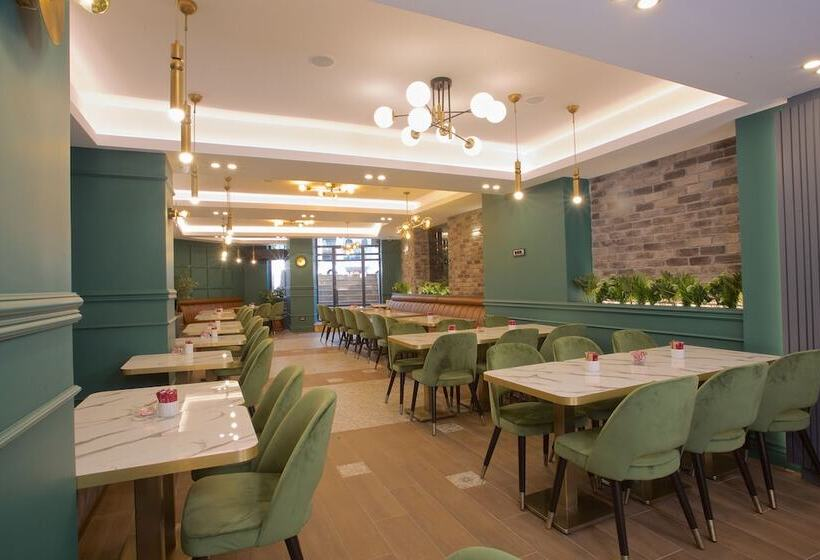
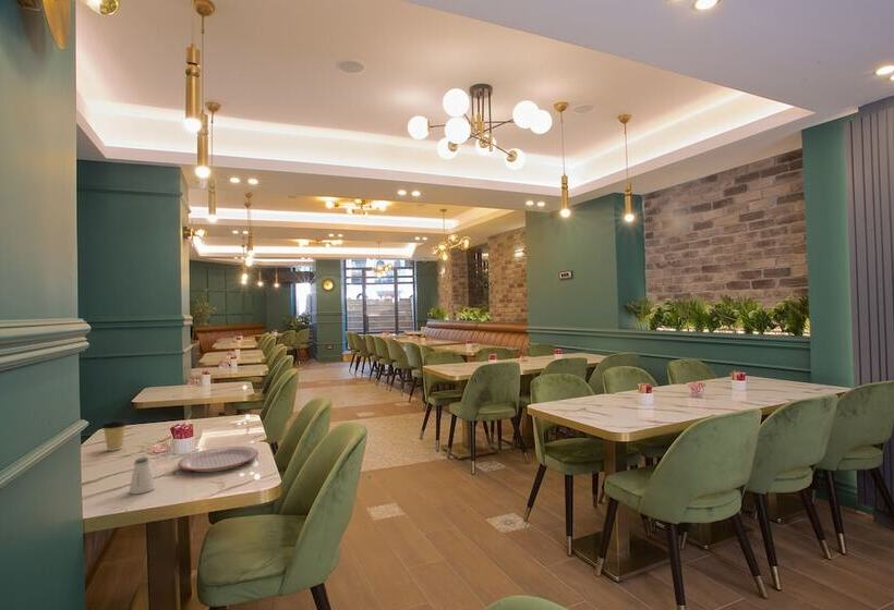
+ plate [177,446,259,473]
+ saltshaker [128,456,156,495]
+ coffee cup [100,419,129,452]
